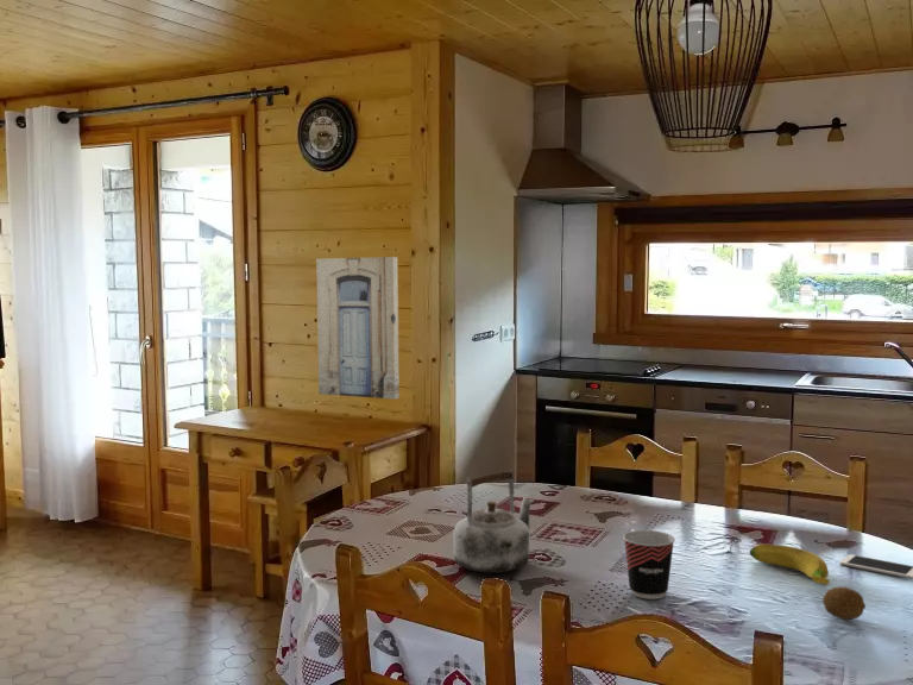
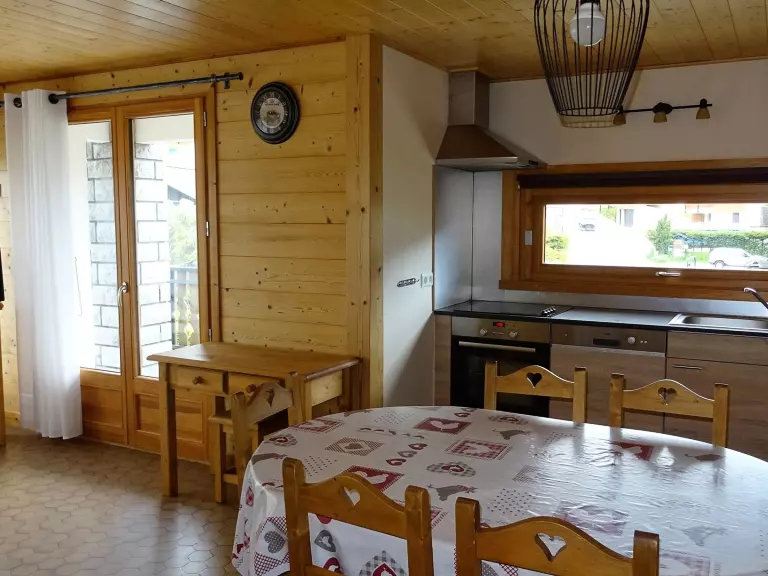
- kettle [452,469,536,574]
- fruit [821,585,867,621]
- banana [749,543,830,586]
- wall art [315,256,401,401]
- cup [622,529,676,601]
- cell phone [839,553,913,580]
